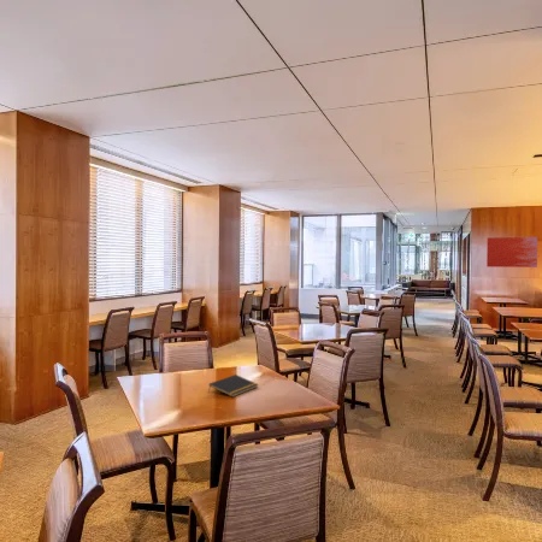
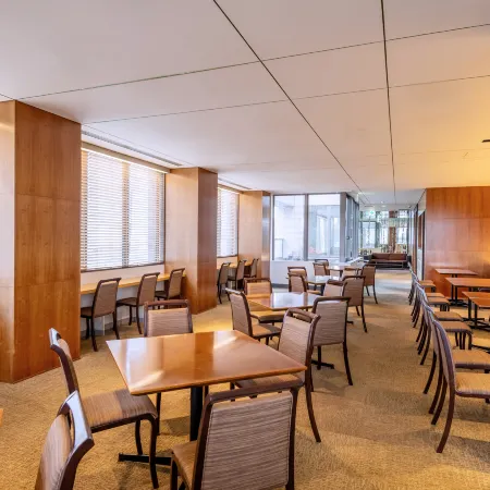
- wall art [485,236,538,269]
- notepad [207,373,259,397]
